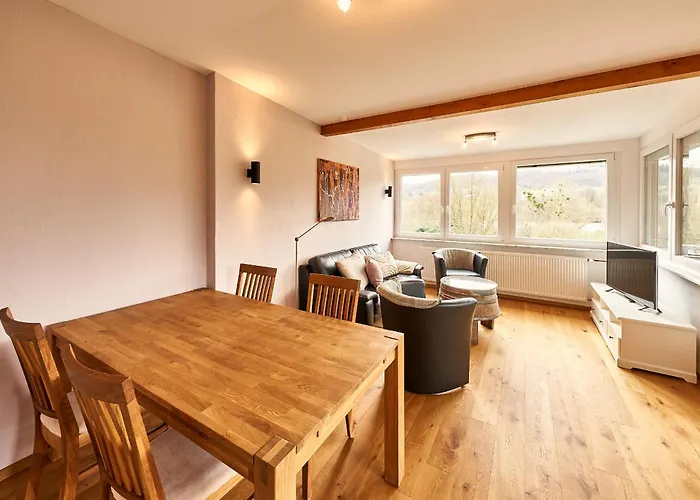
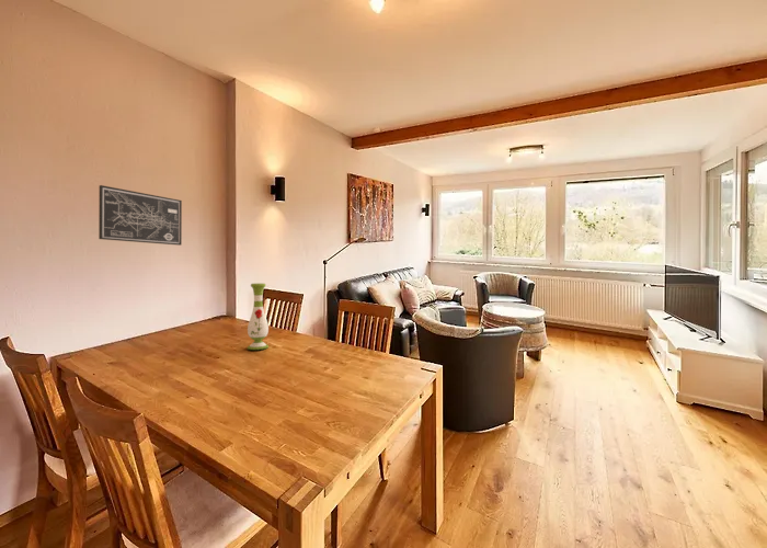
+ wall art [98,184,183,247]
+ vase [247,283,270,351]
